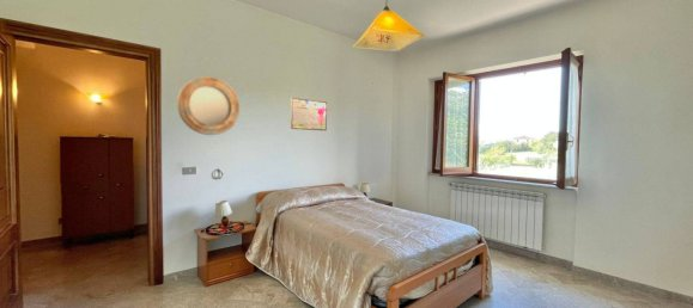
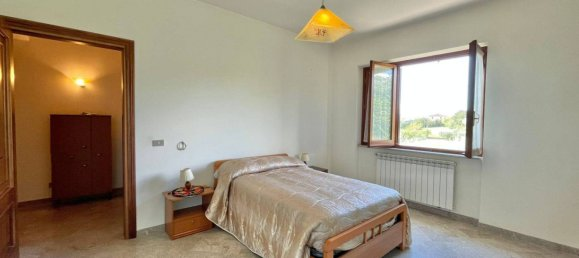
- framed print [290,97,328,131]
- home mirror [176,75,241,136]
